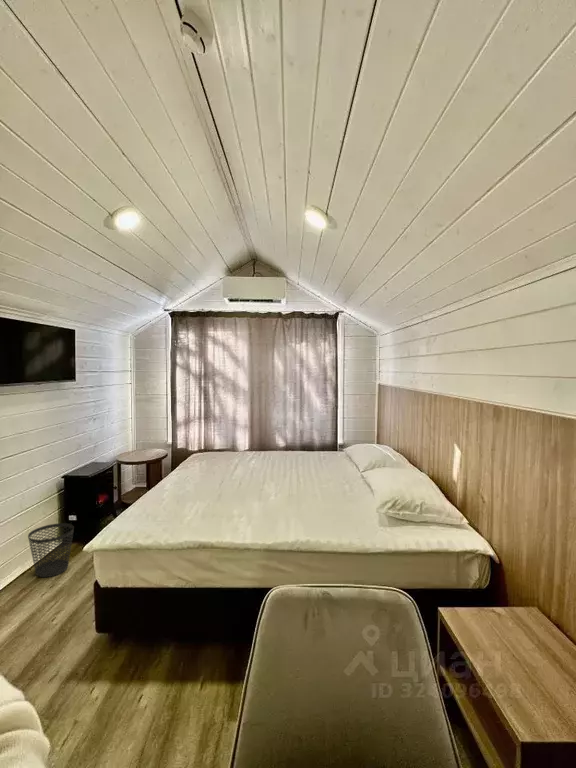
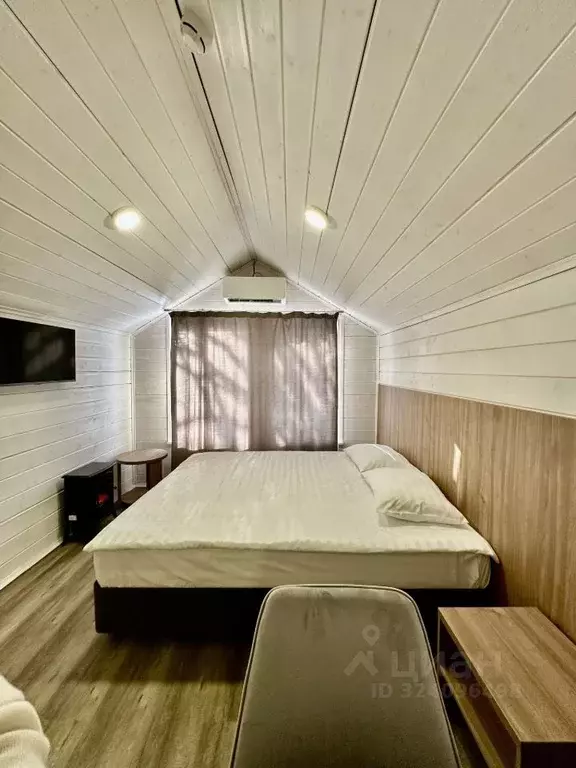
- wastebasket [27,522,75,578]
